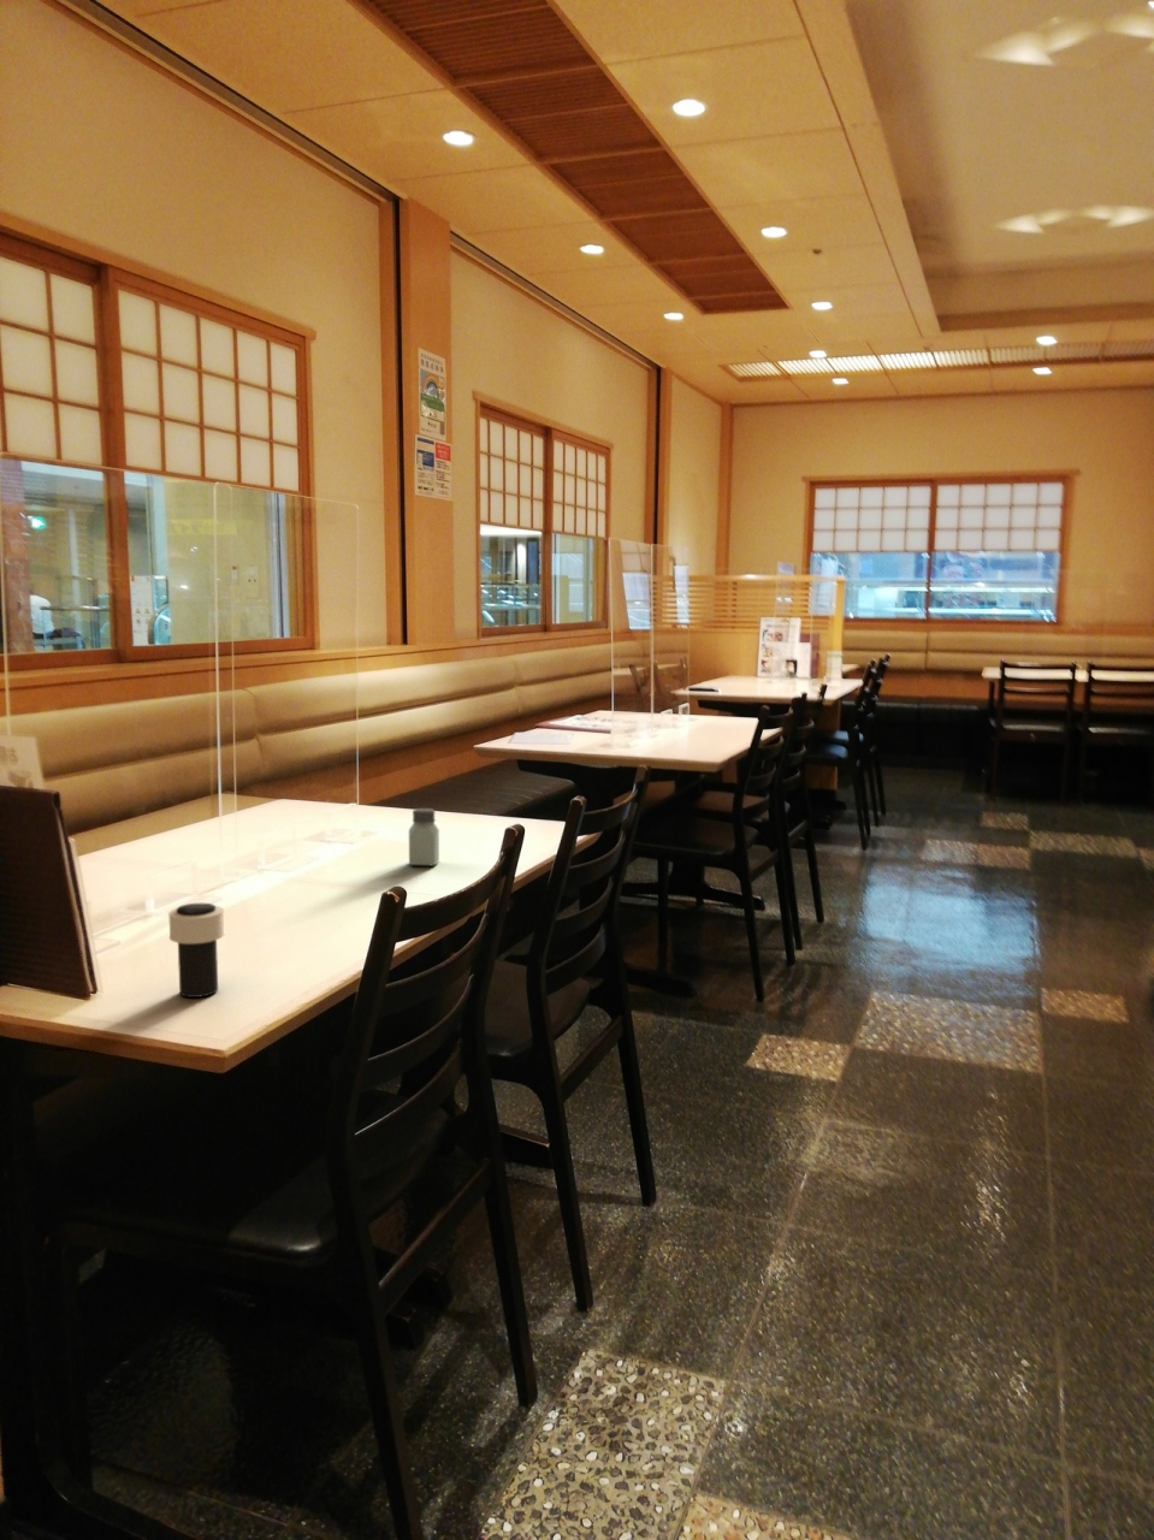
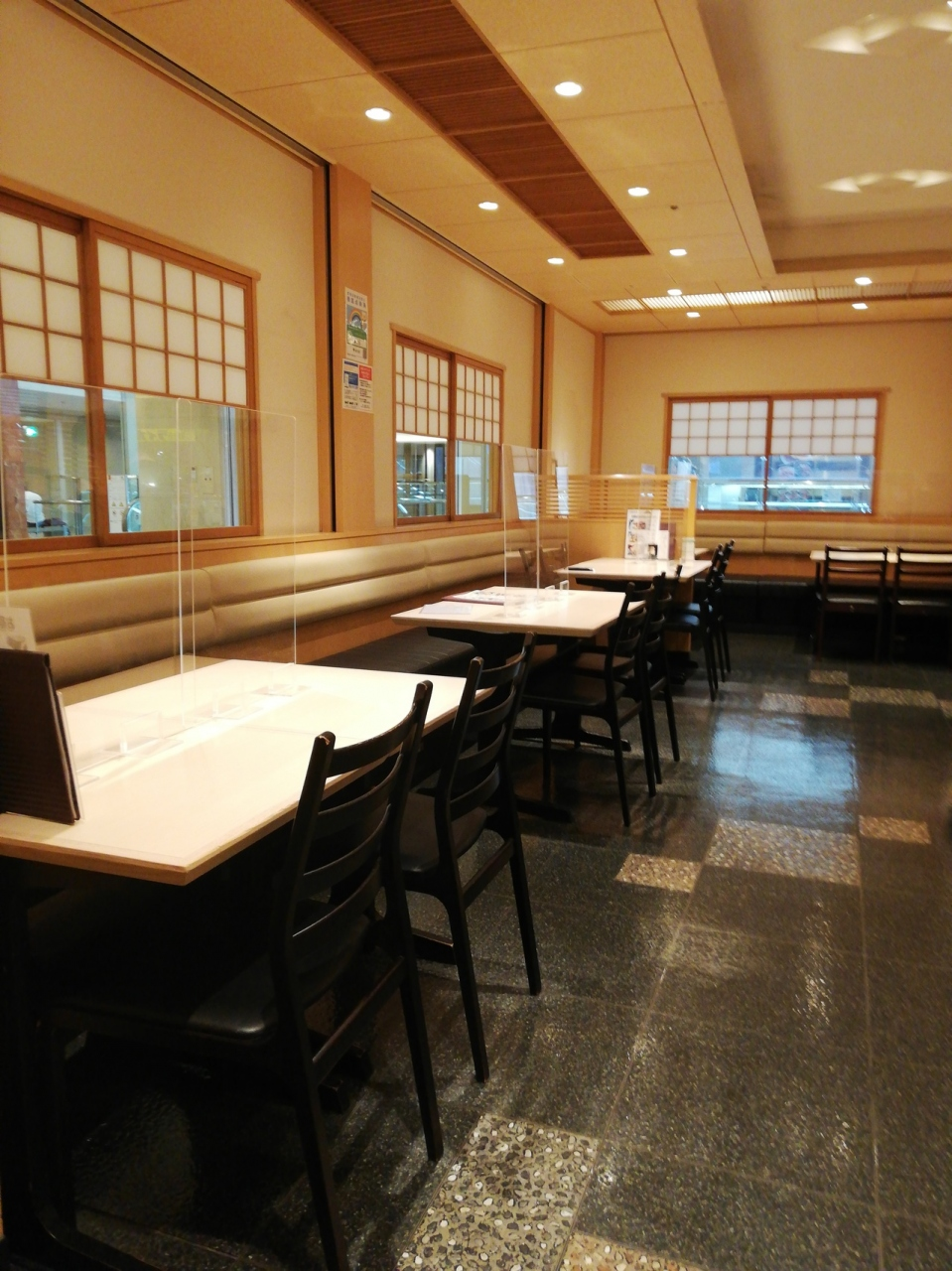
- saltshaker [409,807,440,866]
- cup [167,903,227,998]
